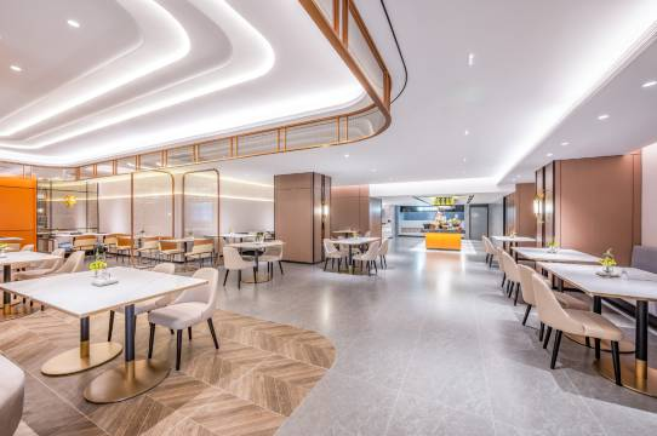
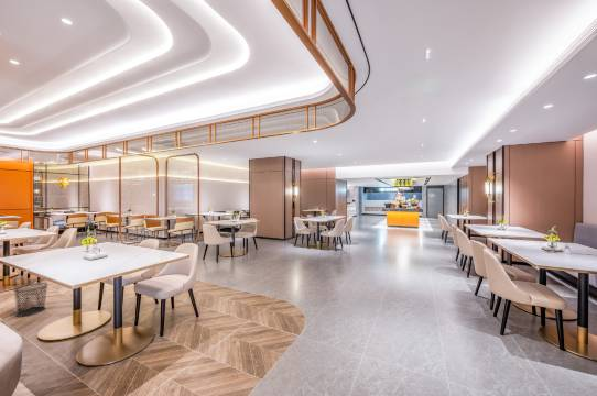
+ waste bin [12,282,50,318]
